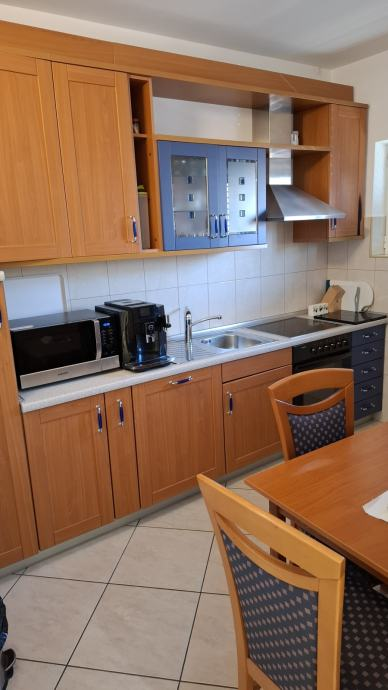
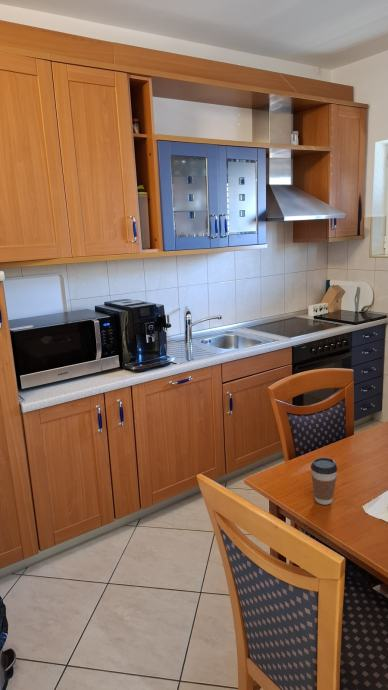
+ coffee cup [310,457,339,506]
